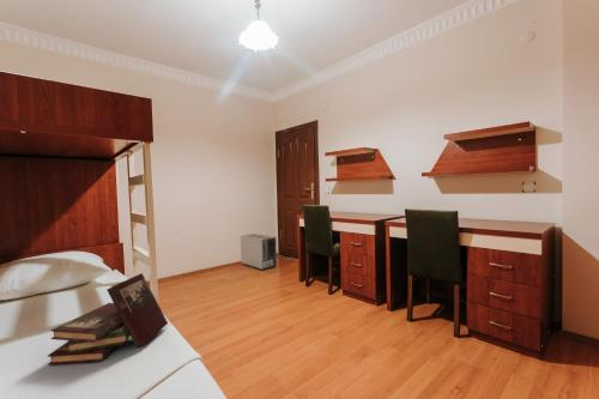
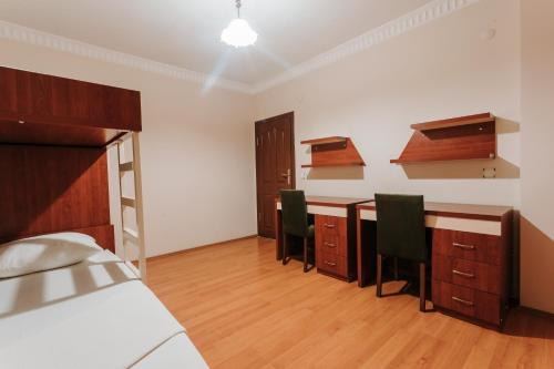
- air purifier [240,232,278,272]
- book [47,272,169,365]
